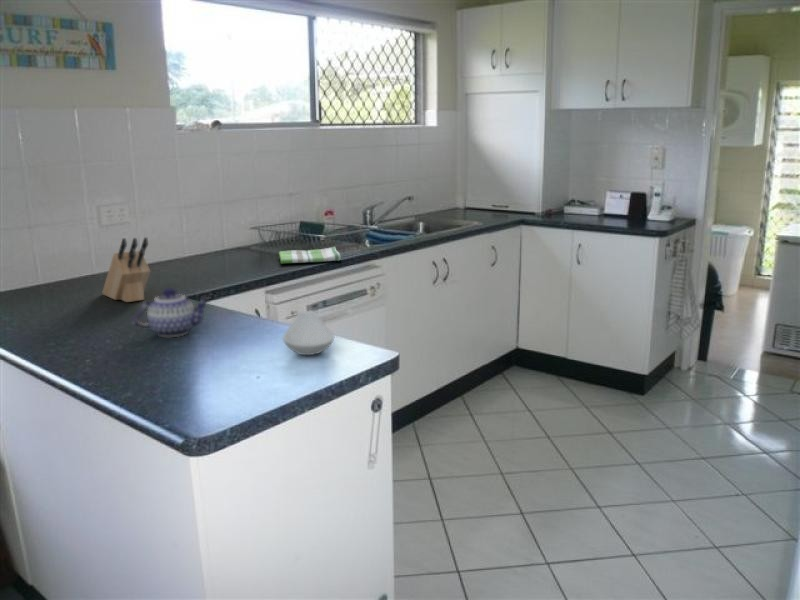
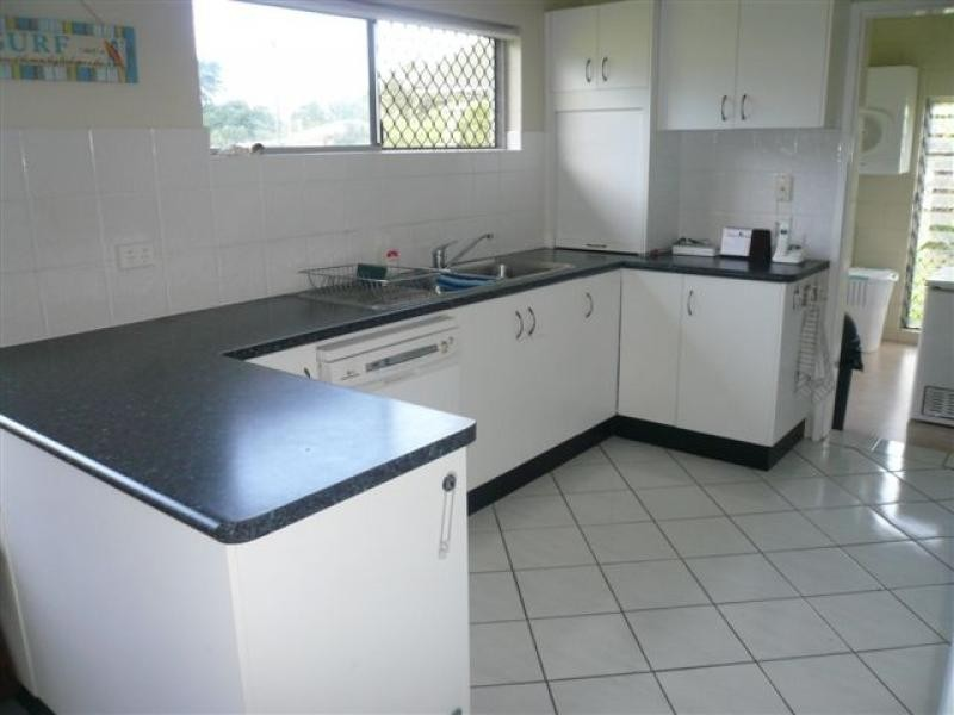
- spoon rest [282,309,335,356]
- teapot [131,287,212,338]
- knife block [101,236,151,303]
- dish towel [278,246,342,264]
